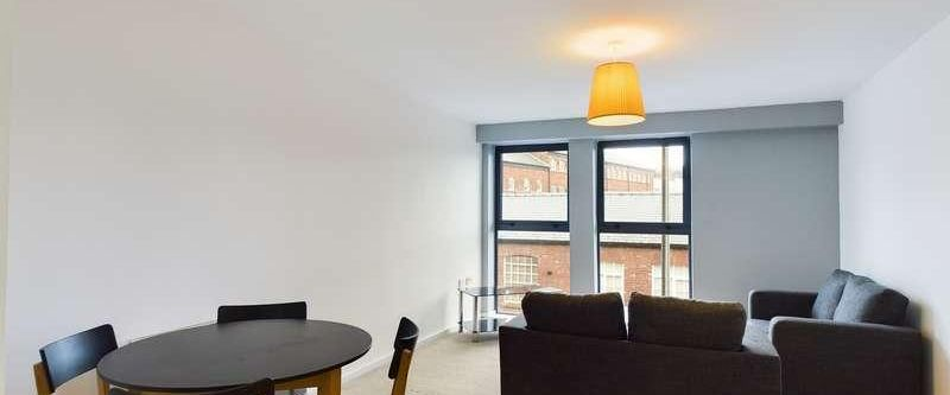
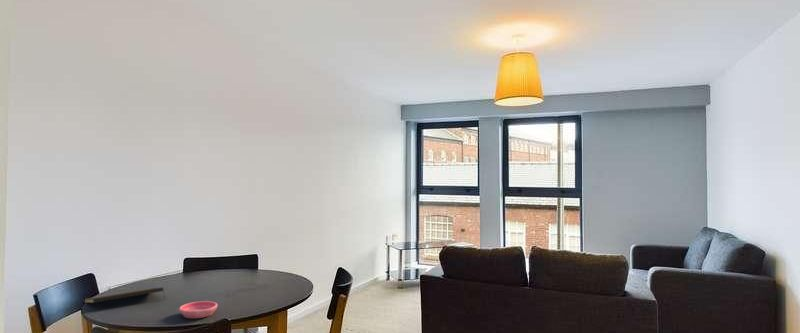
+ saucer [178,300,218,319]
+ notepad [84,286,166,304]
